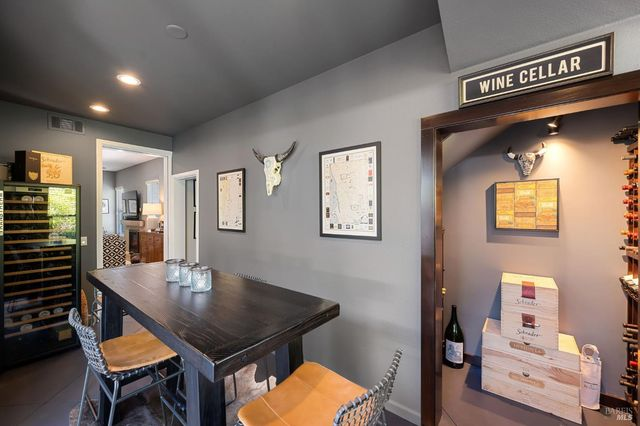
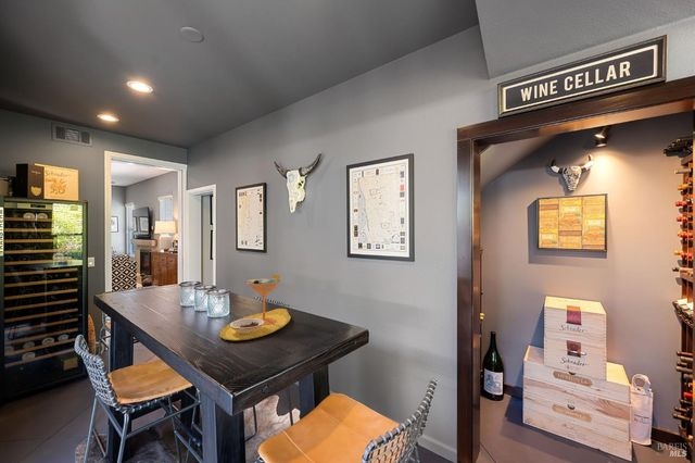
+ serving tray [219,273,292,341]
